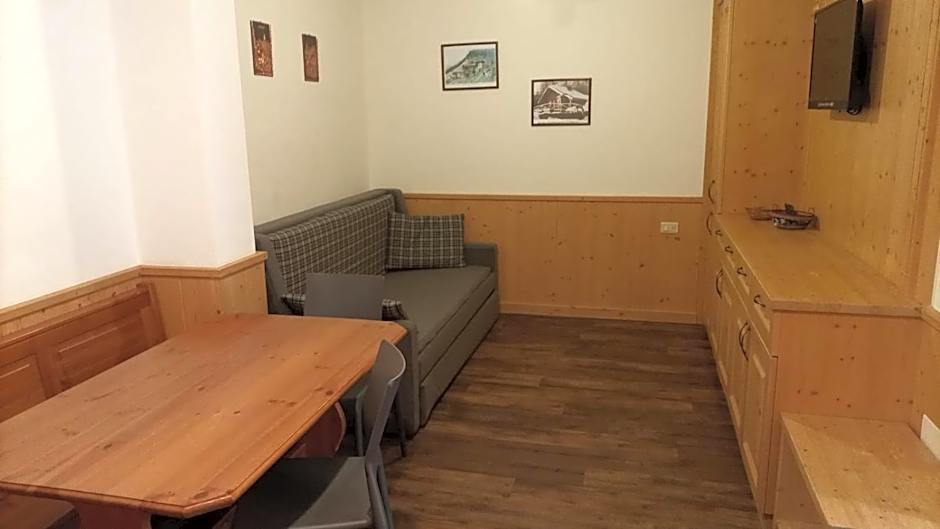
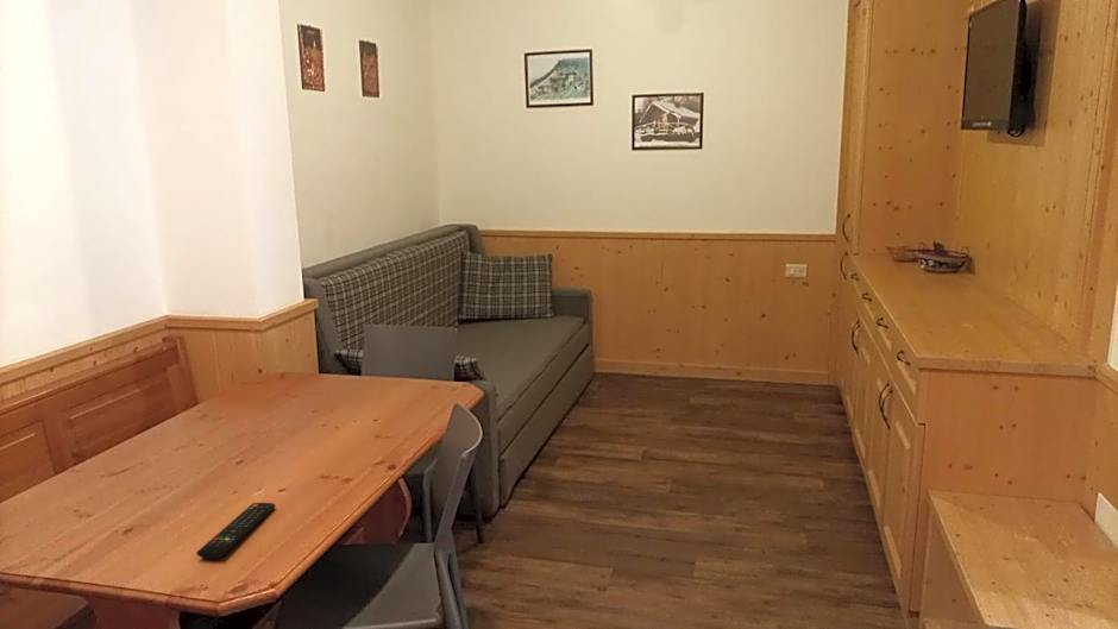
+ remote control [195,502,276,560]
